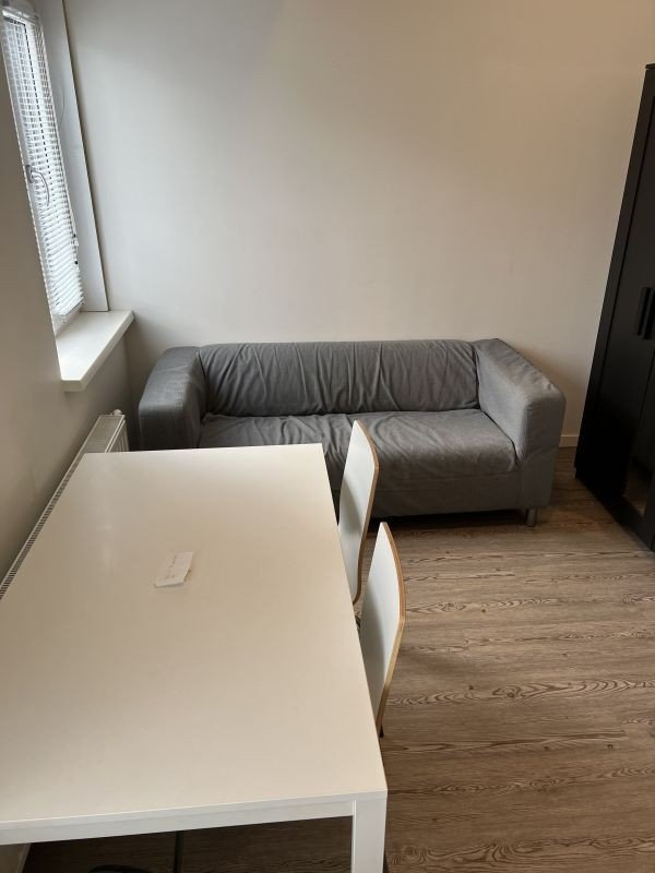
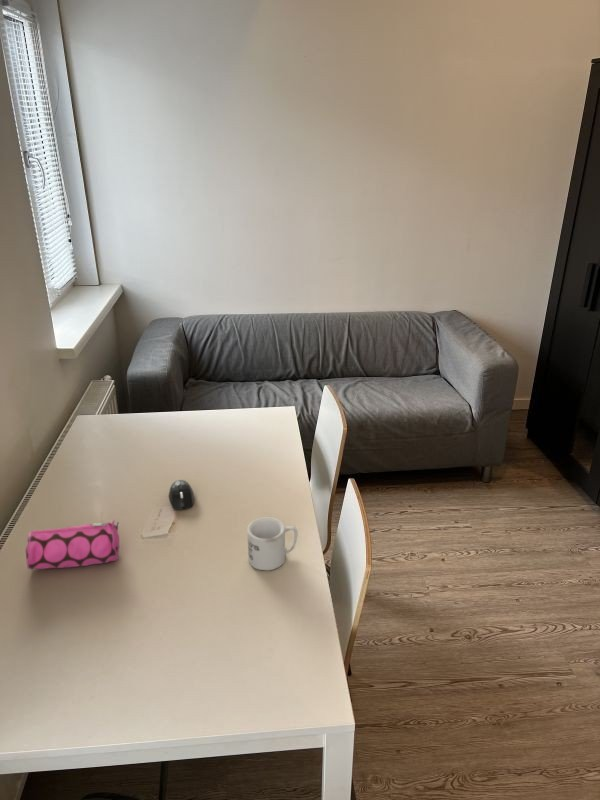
+ mug [246,516,298,571]
+ mouse [168,479,195,511]
+ pencil case [25,518,120,571]
